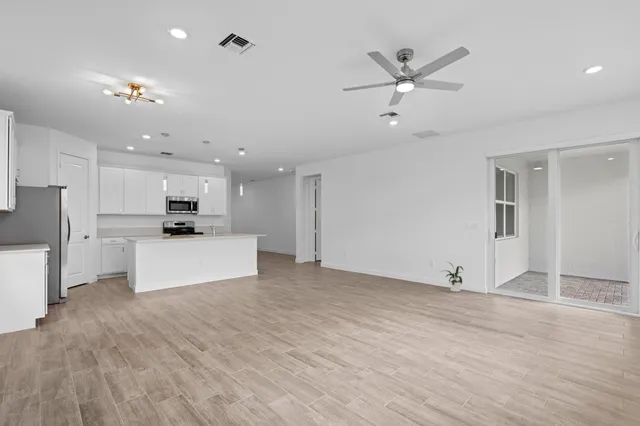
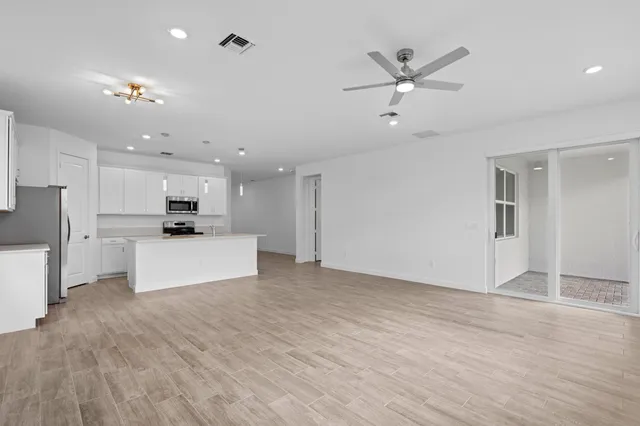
- house plant [439,261,465,293]
